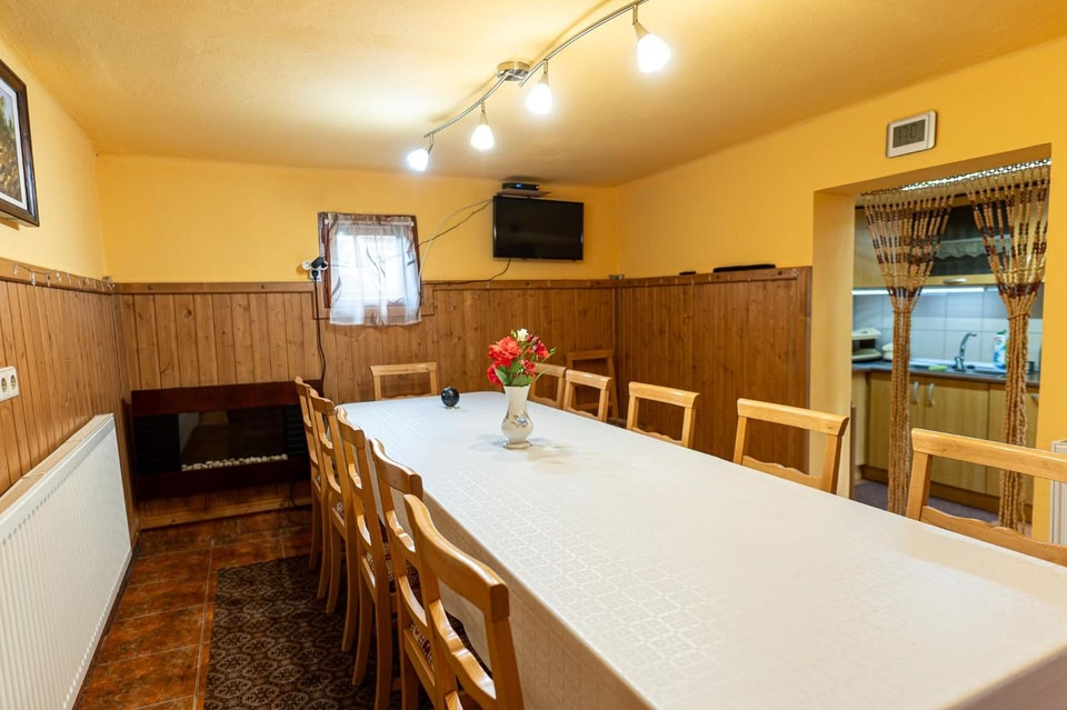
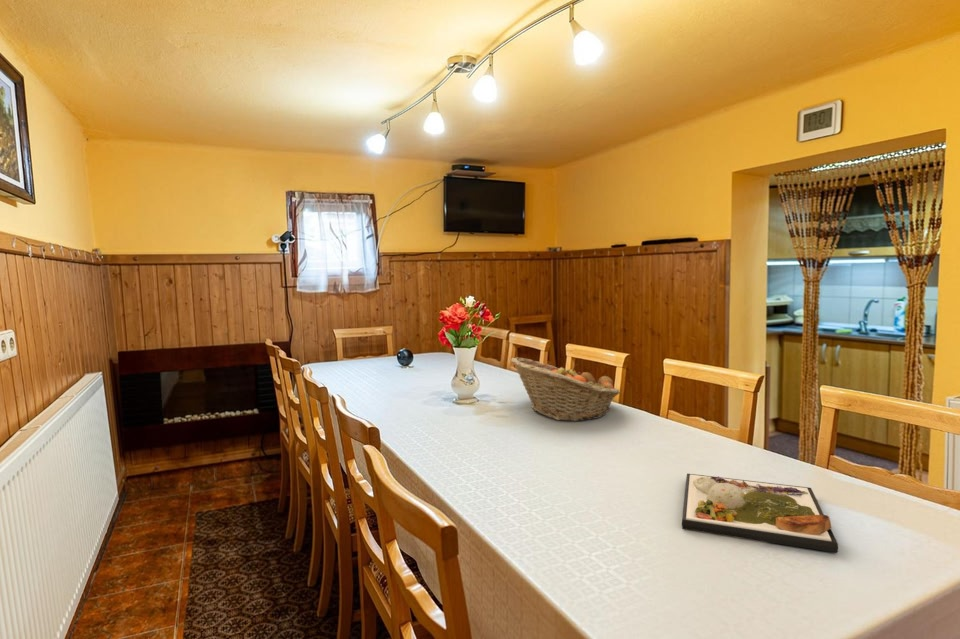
+ dinner plate [681,473,839,554]
+ fruit basket [510,356,621,422]
